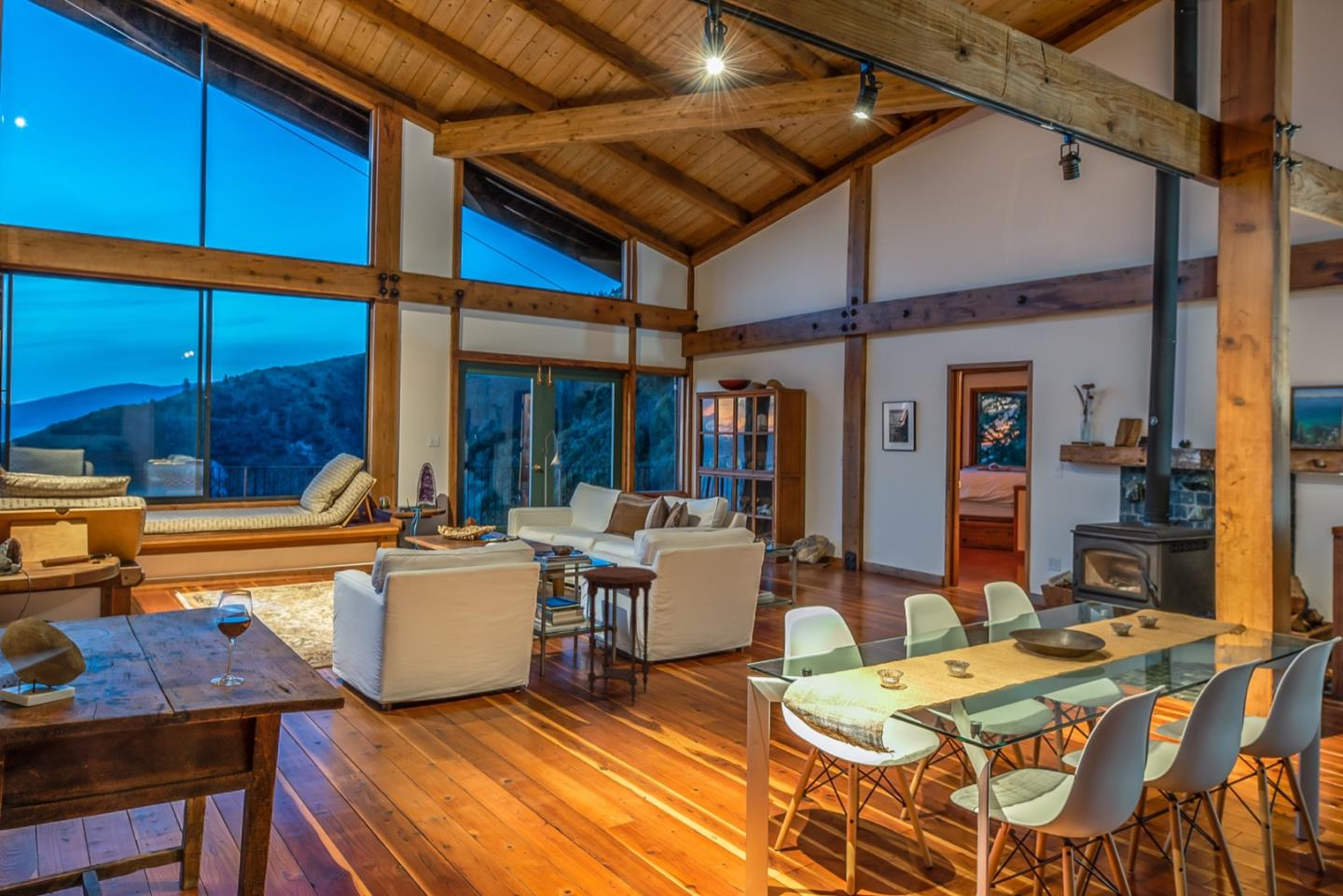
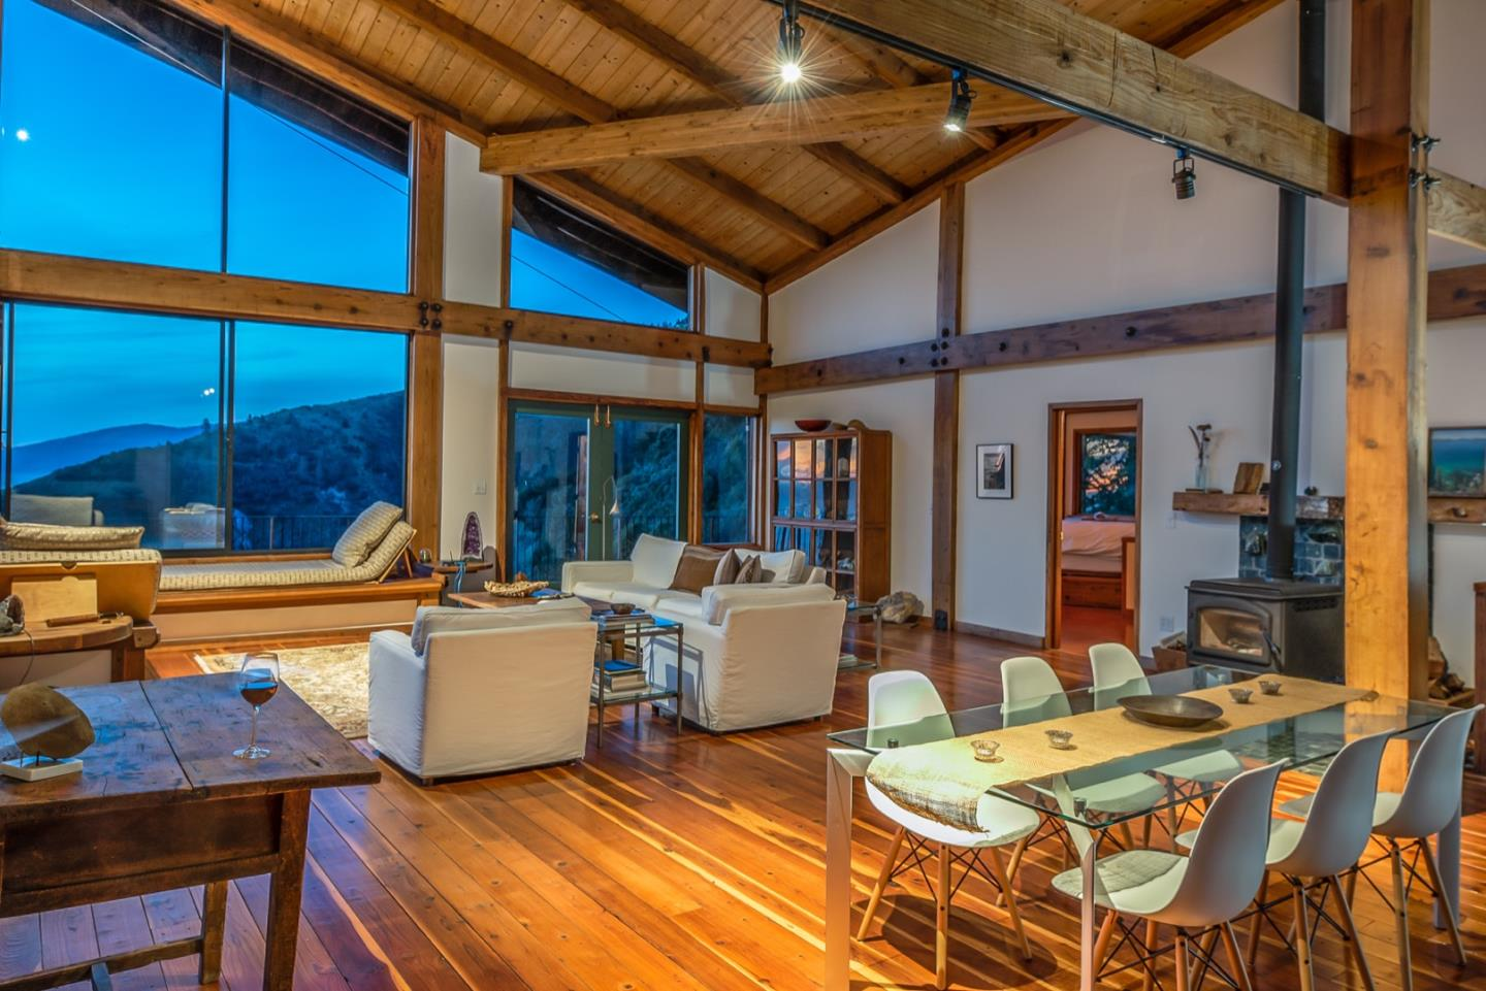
- side table [582,566,658,706]
